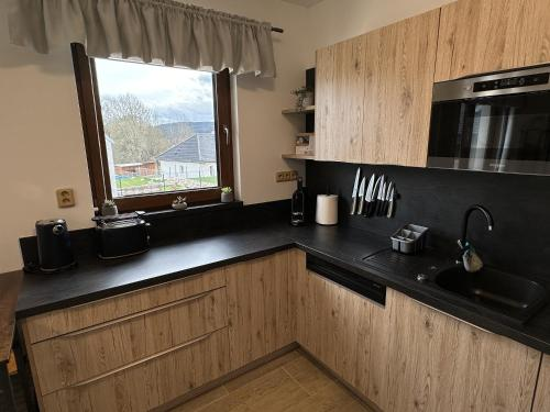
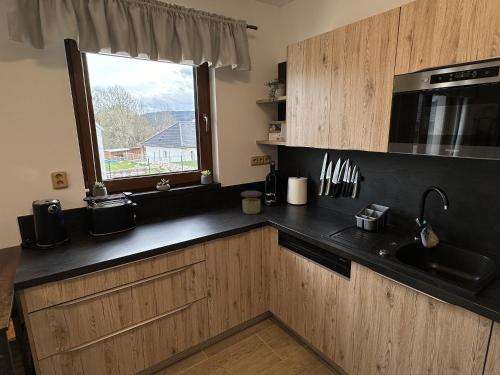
+ jar [240,190,263,215]
